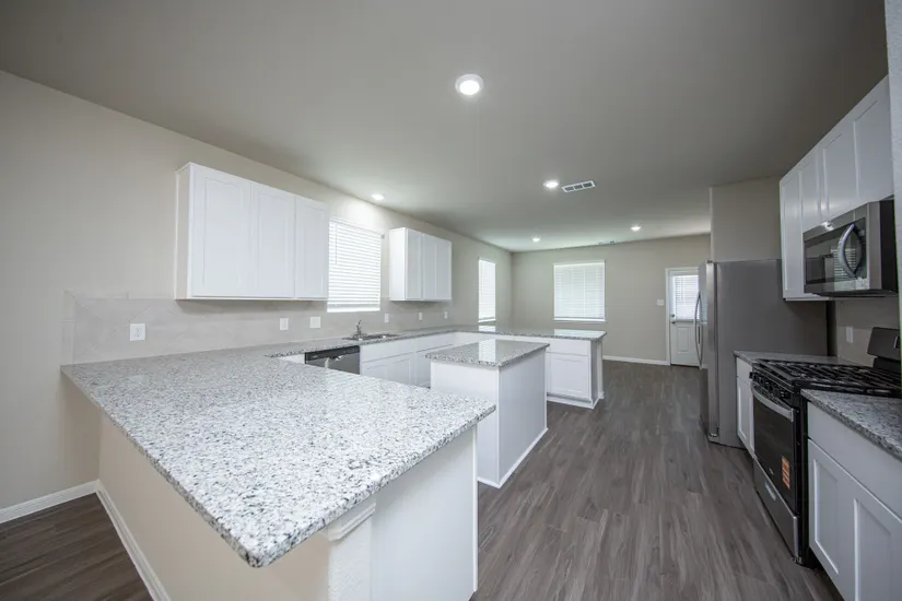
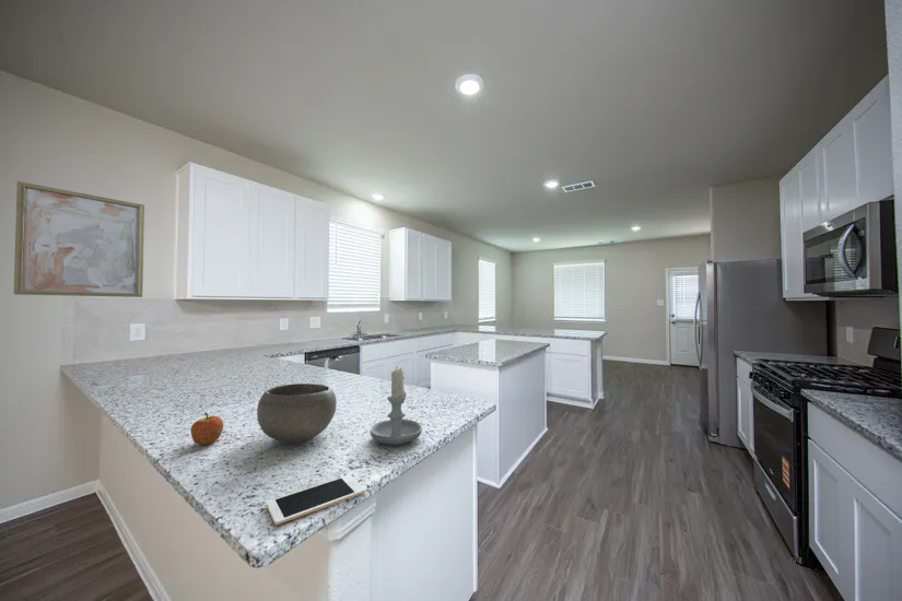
+ bowl [256,382,338,444]
+ apple [190,412,224,446]
+ wall art [13,180,145,298]
+ candle [368,365,423,446]
+ cell phone [266,474,366,526]
